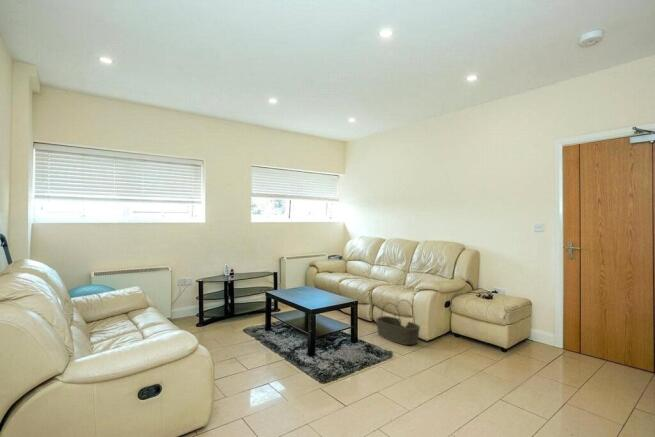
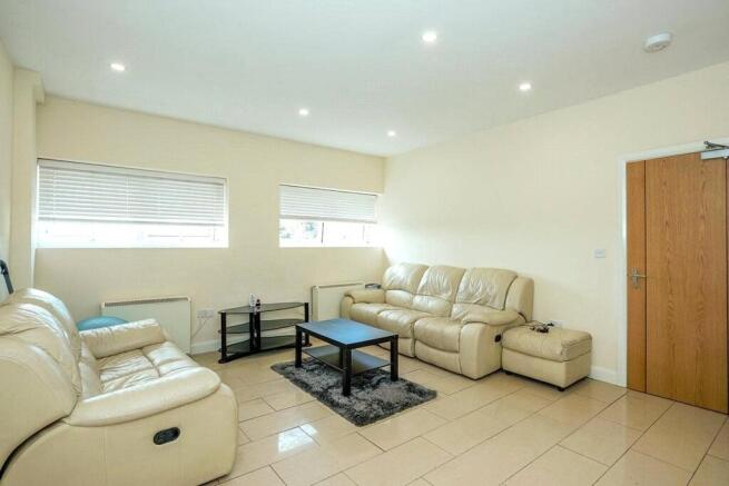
- basket [375,299,421,346]
